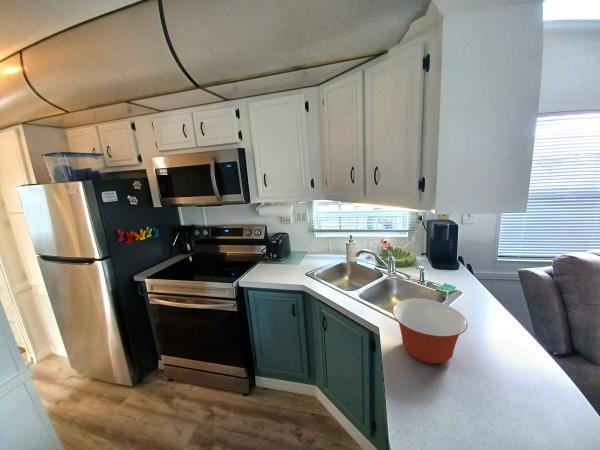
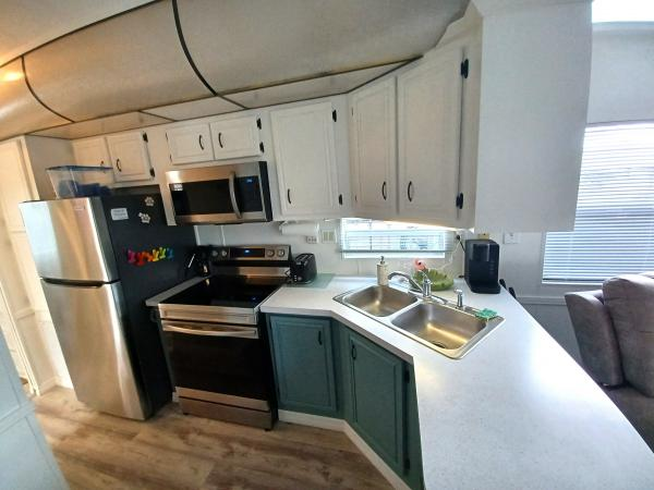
- mixing bowl [392,298,469,364]
